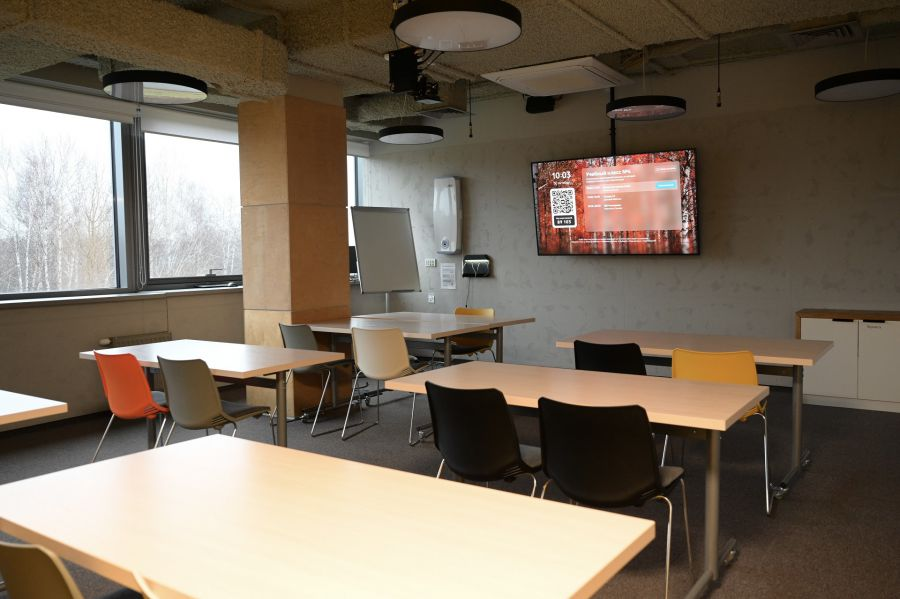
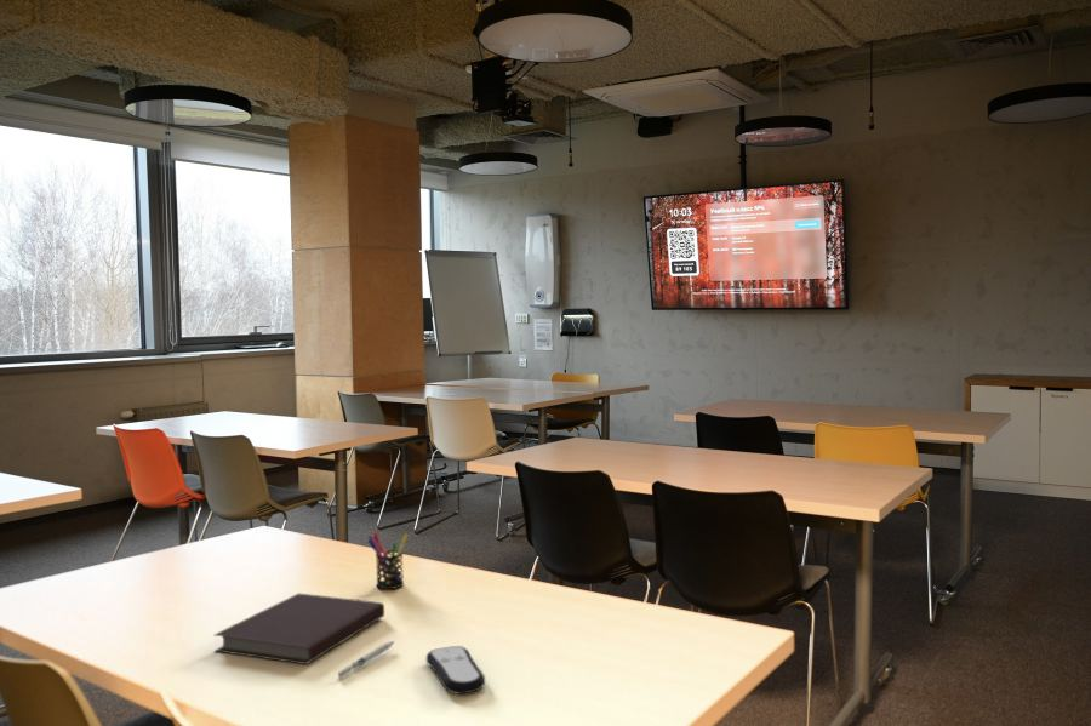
+ pen holder [366,531,410,590]
+ notebook [213,591,385,665]
+ remote control [425,645,486,696]
+ toy rocket [337,640,395,679]
